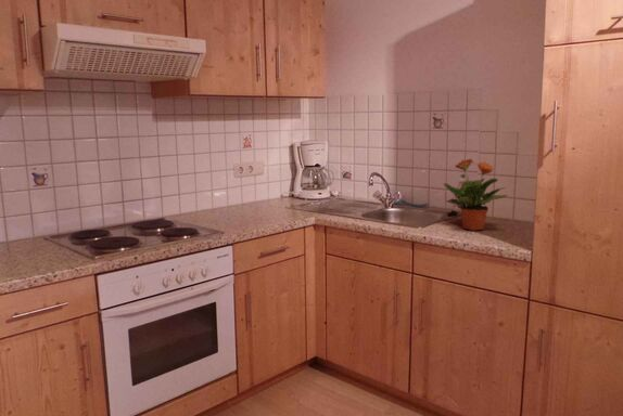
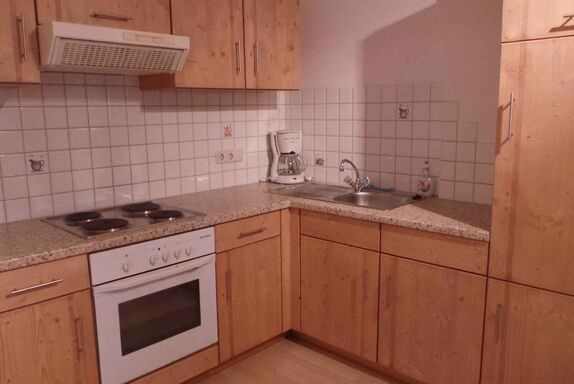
- potted plant [442,158,508,232]
